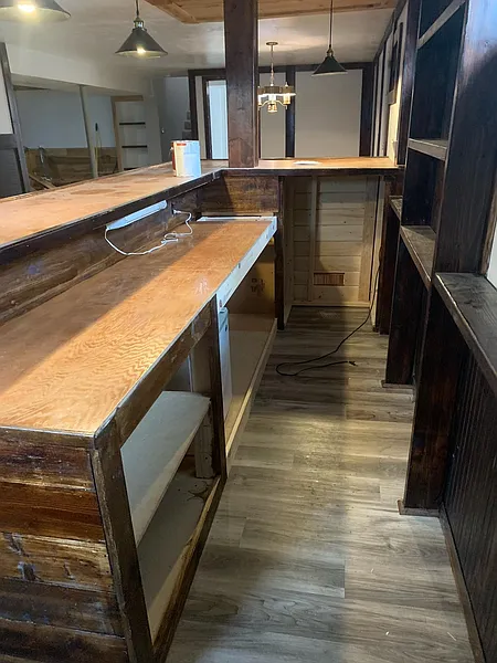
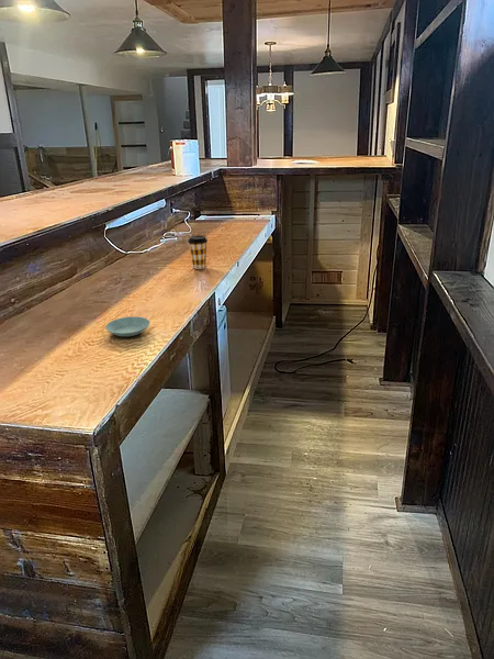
+ saucer [105,315,150,338]
+ coffee cup [187,235,209,270]
